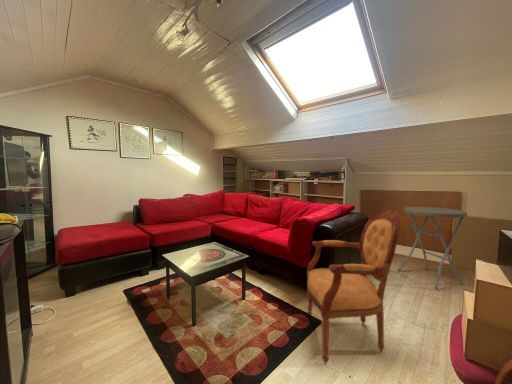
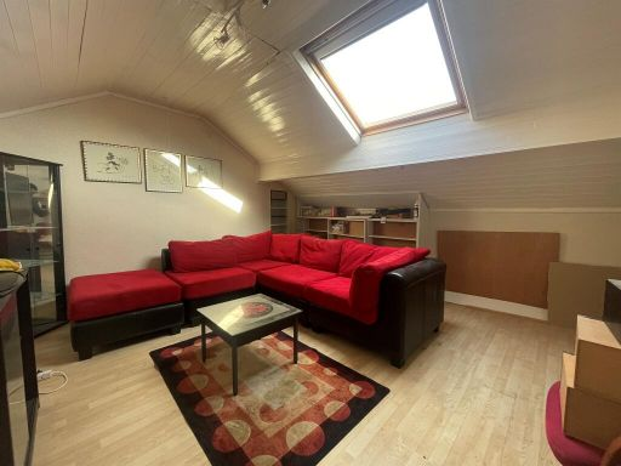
- side table [397,206,468,290]
- armchair [306,209,401,366]
